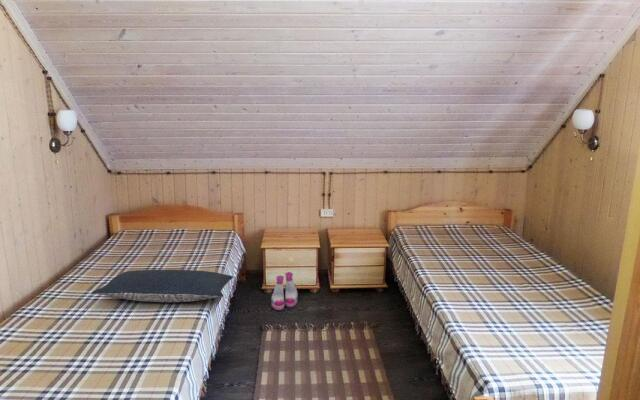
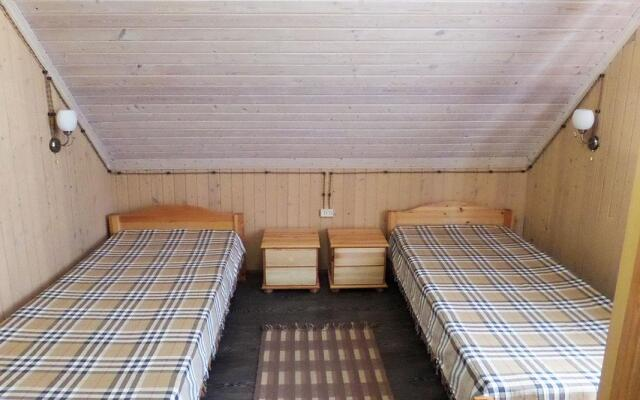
- boots [270,271,299,311]
- pillow [91,269,234,303]
